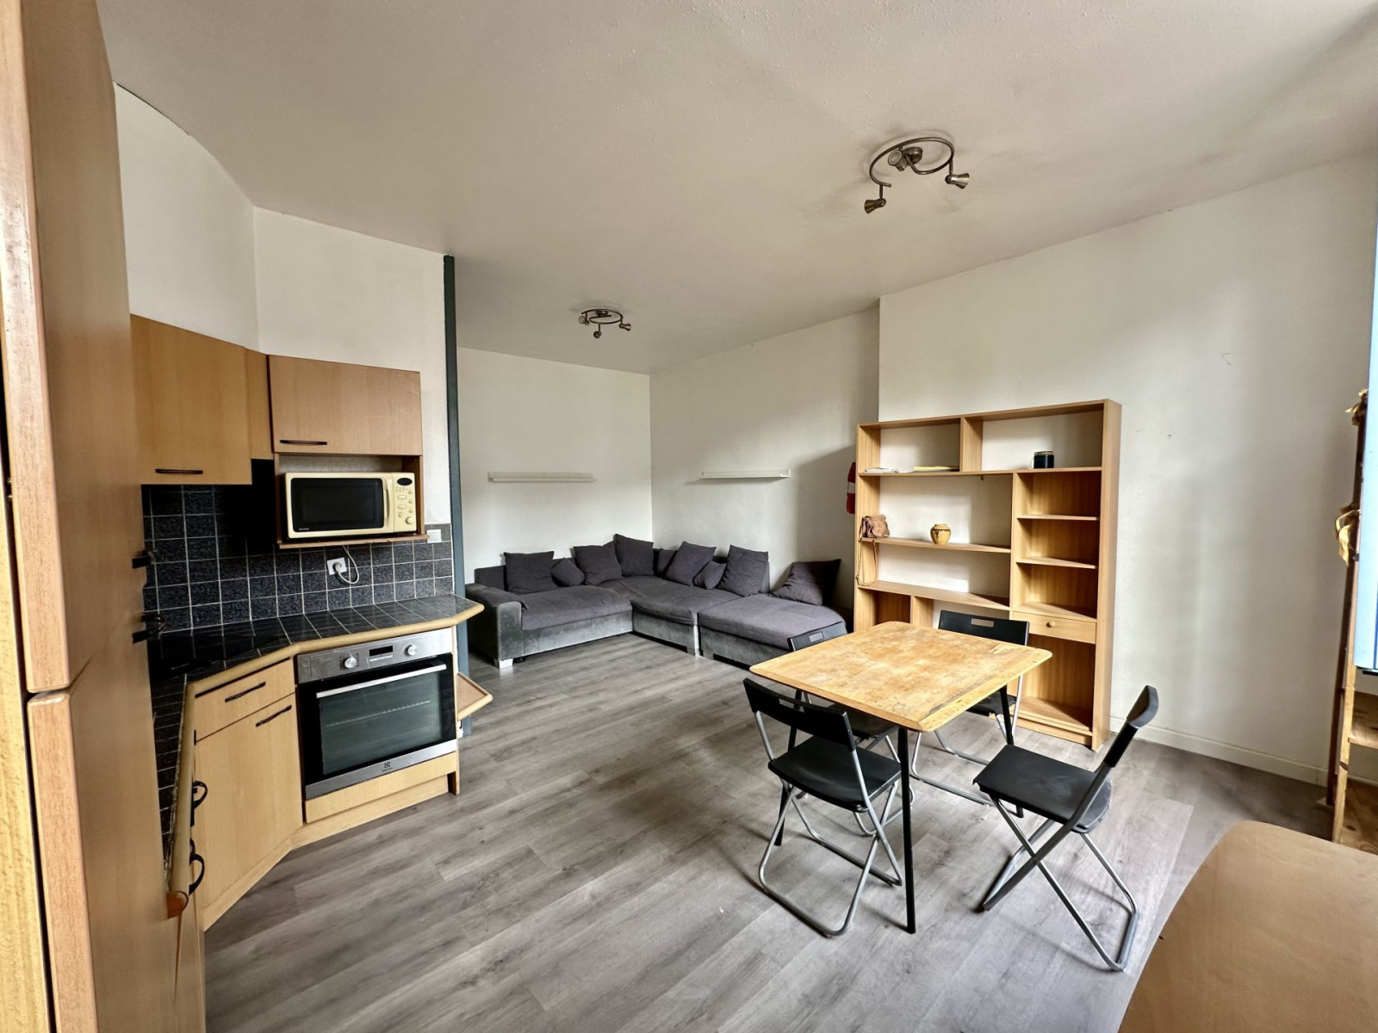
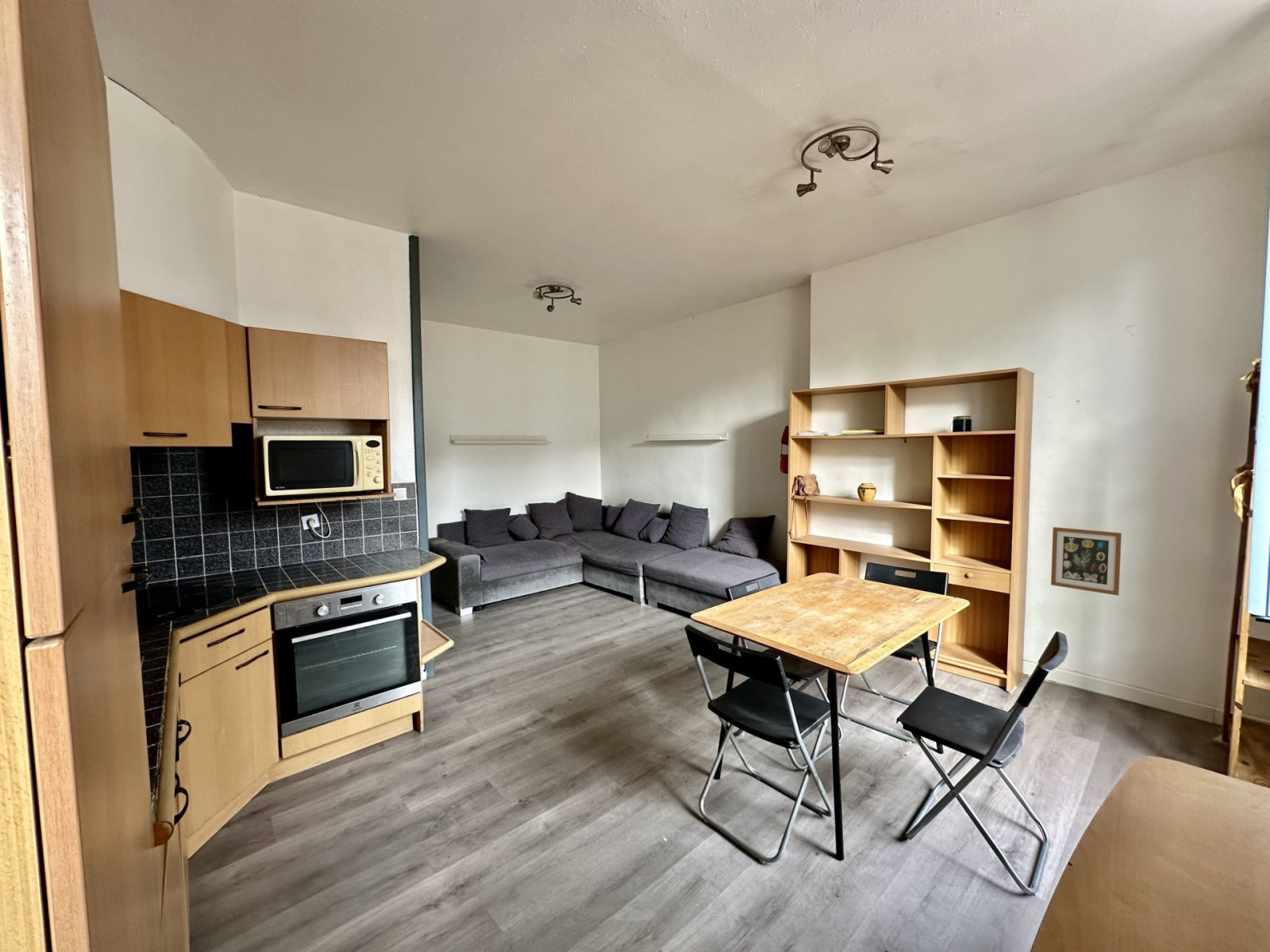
+ wall art [1050,526,1122,597]
